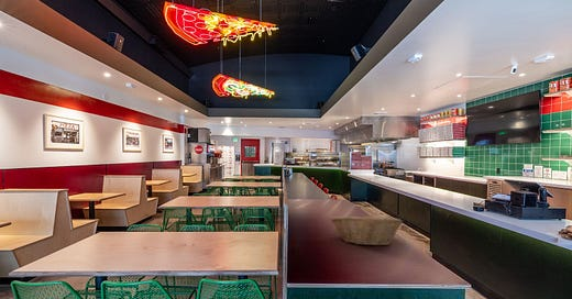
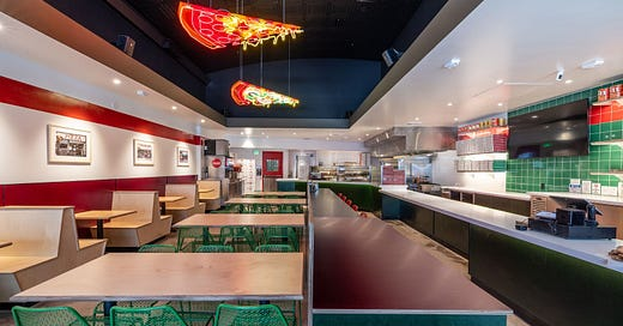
- fruit basket [330,215,404,246]
